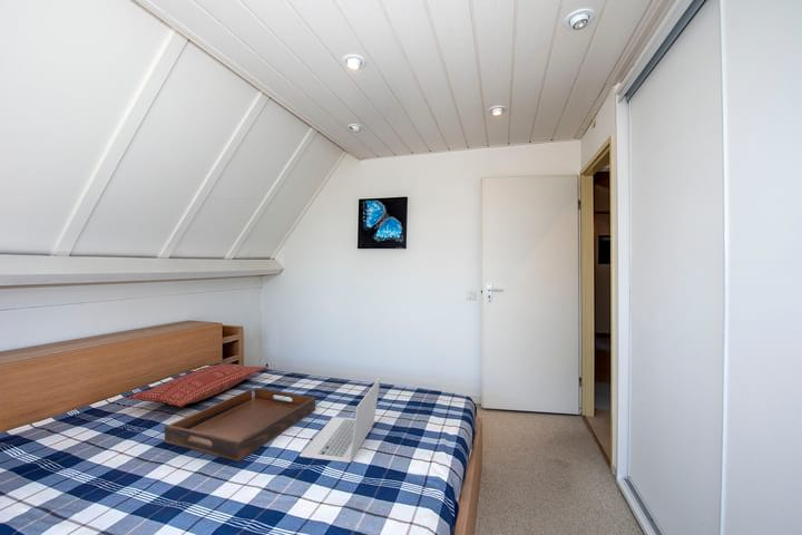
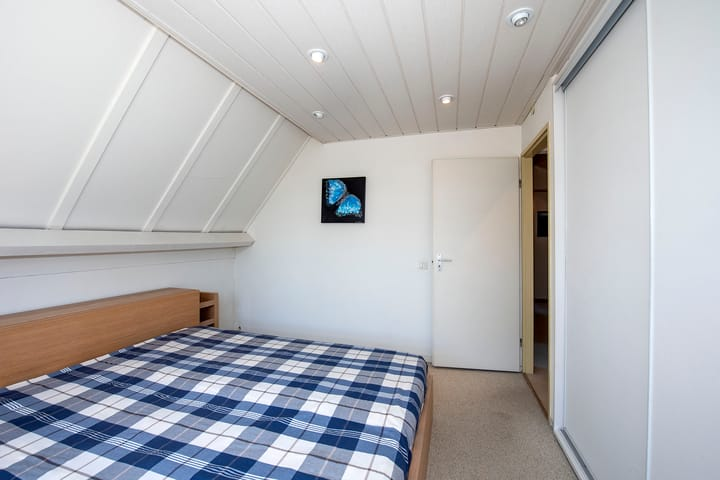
- laptop [299,377,381,464]
- serving tray [164,387,316,463]
- pillow [127,362,266,408]
